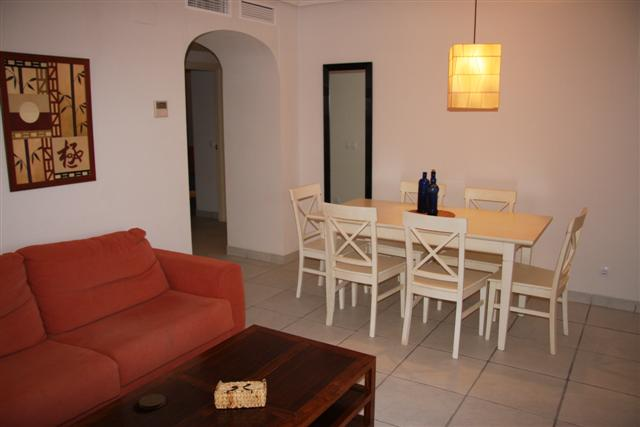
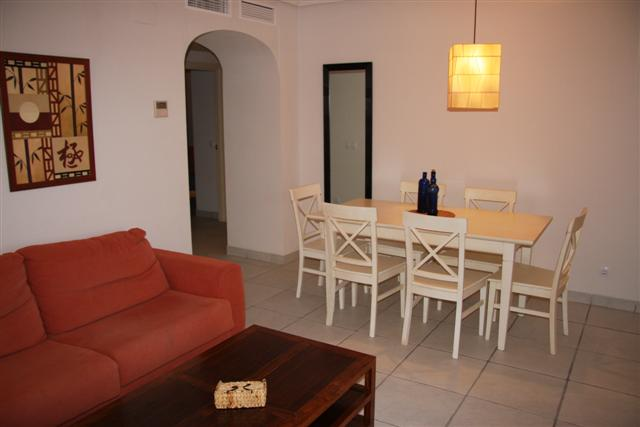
- coaster [138,393,167,411]
